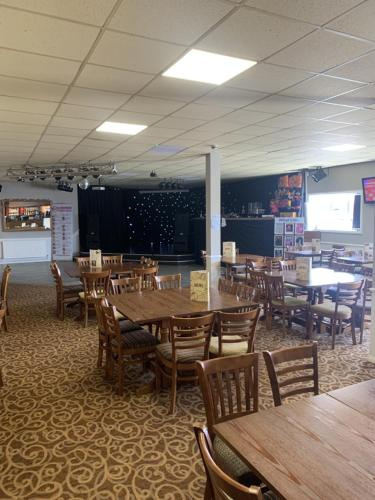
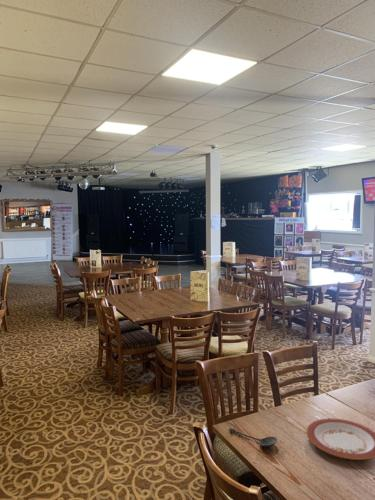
+ spoon [228,428,278,448]
+ plate [306,417,375,461]
